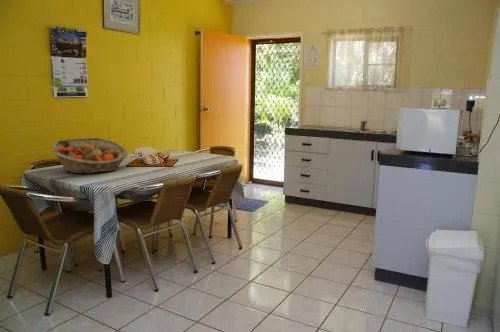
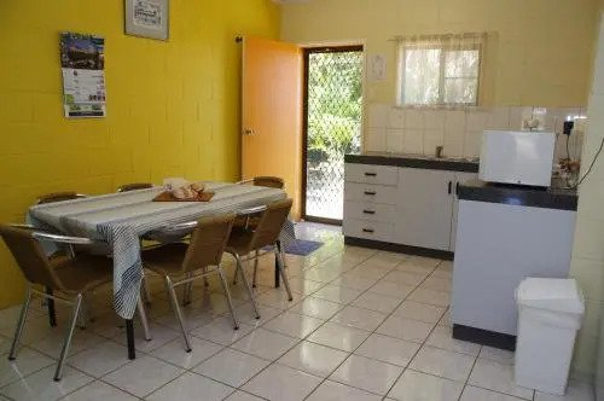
- fruit basket [51,137,129,175]
